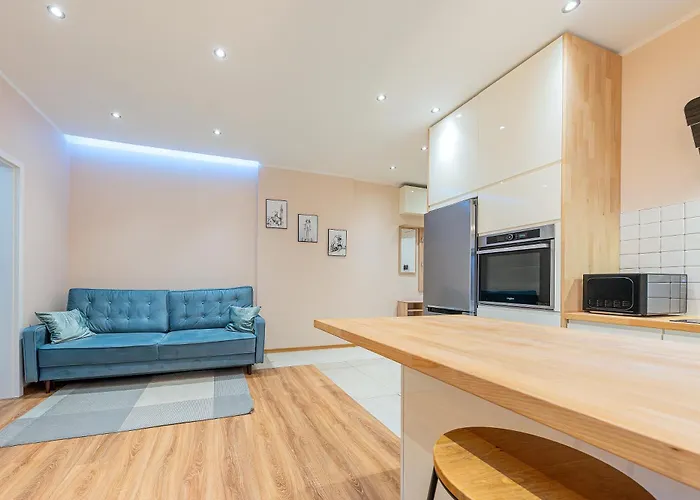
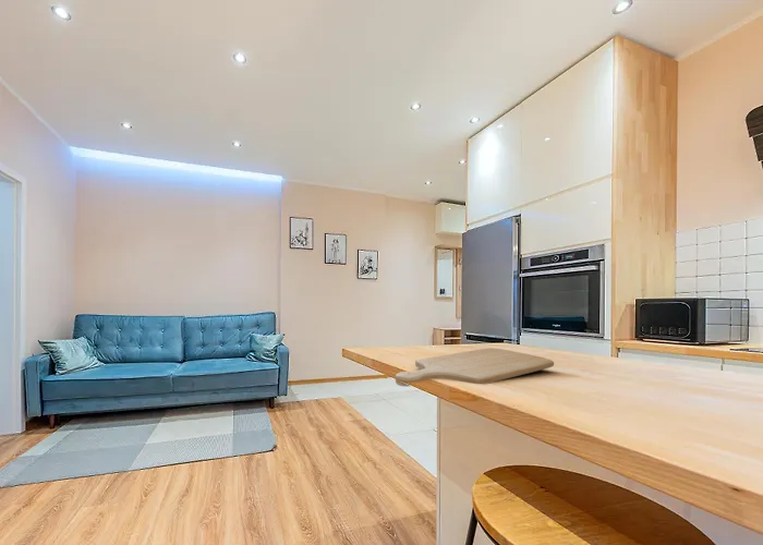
+ chopping board [395,348,555,388]
